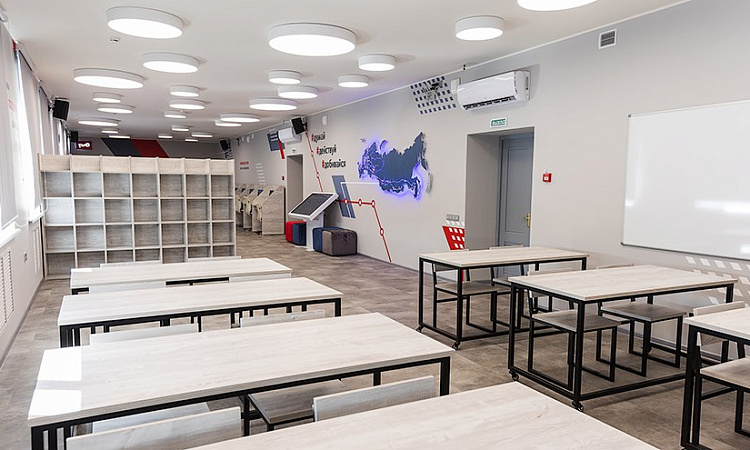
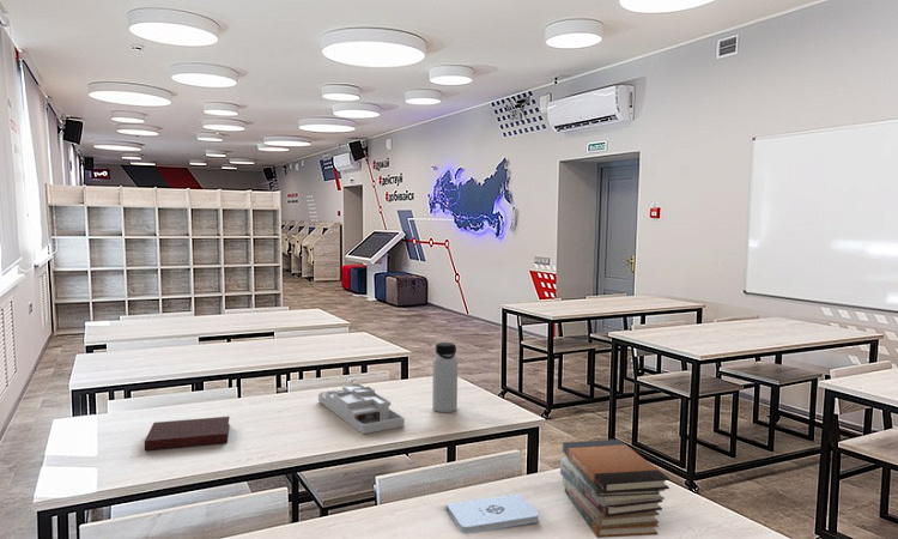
+ notepad [445,492,540,534]
+ water bottle [431,341,459,413]
+ notebook [144,416,231,452]
+ desk organizer [317,382,406,436]
+ book stack [559,438,671,539]
